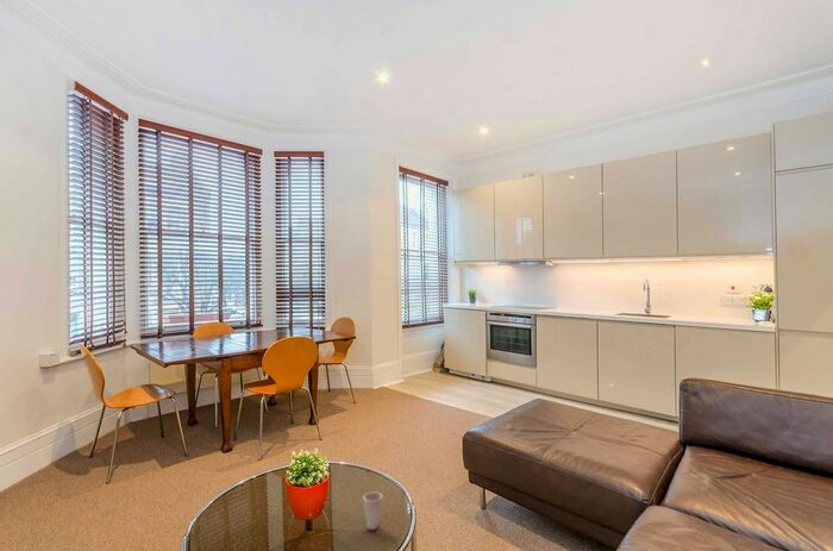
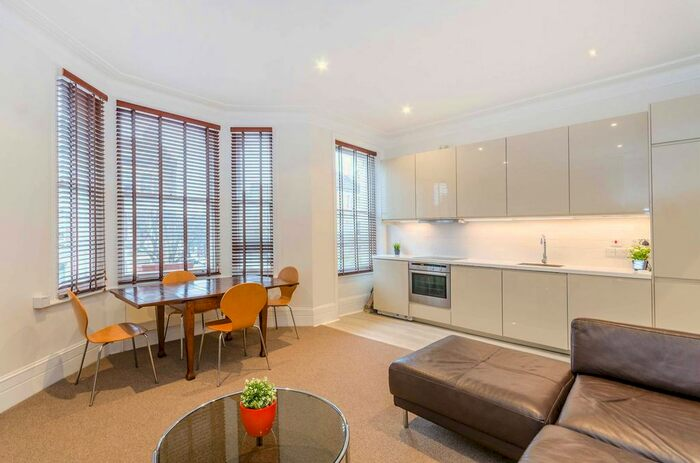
- cup [362,491,383,531]
